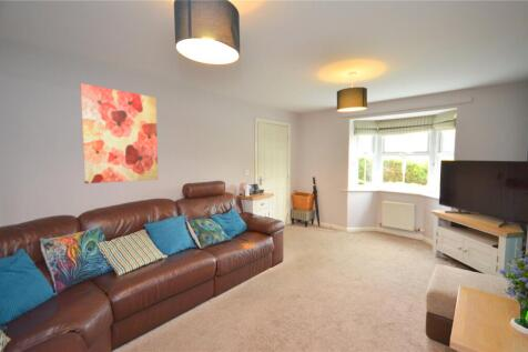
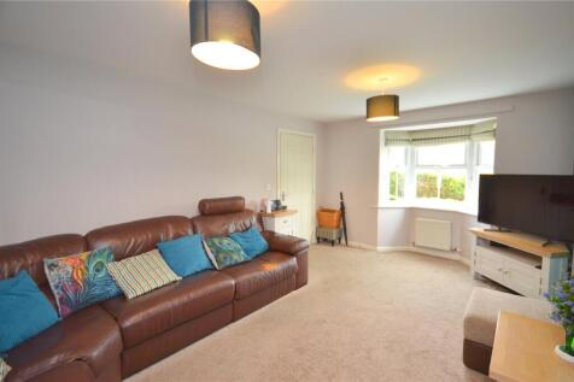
- wall art [79,82,160,184]
